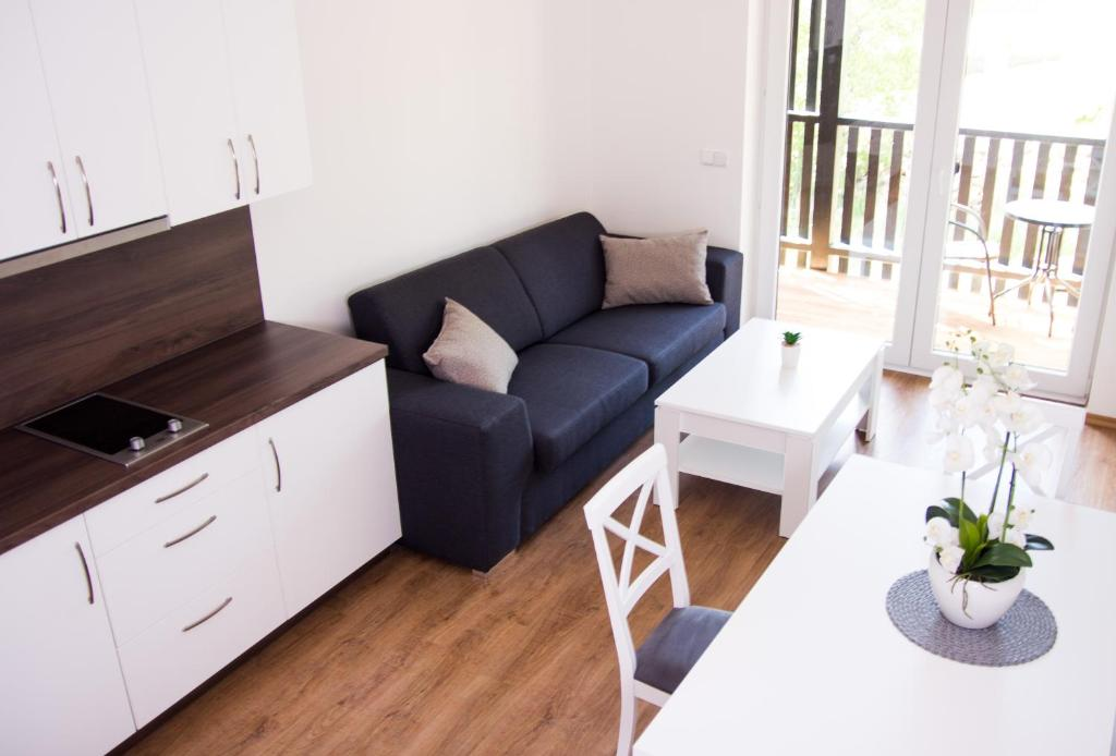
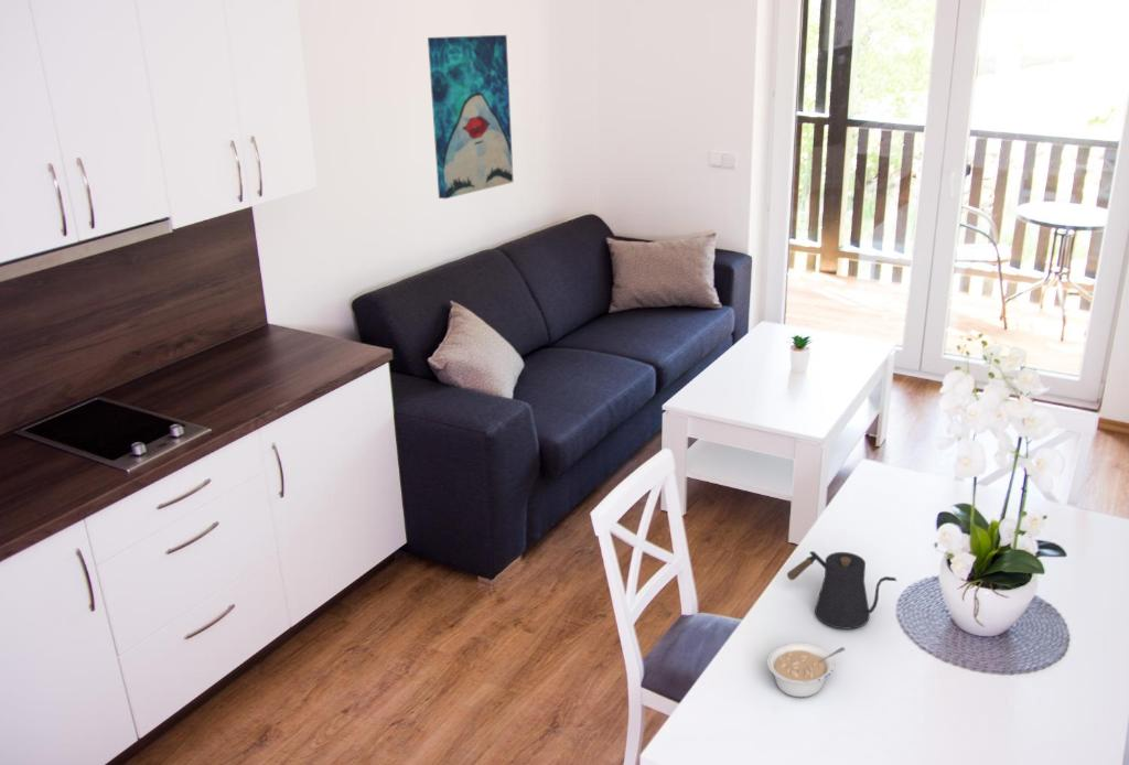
+ kettle [786,550,899,631]
+ wall art [427,34,514,200]
+ legume [766,642,846,699]
